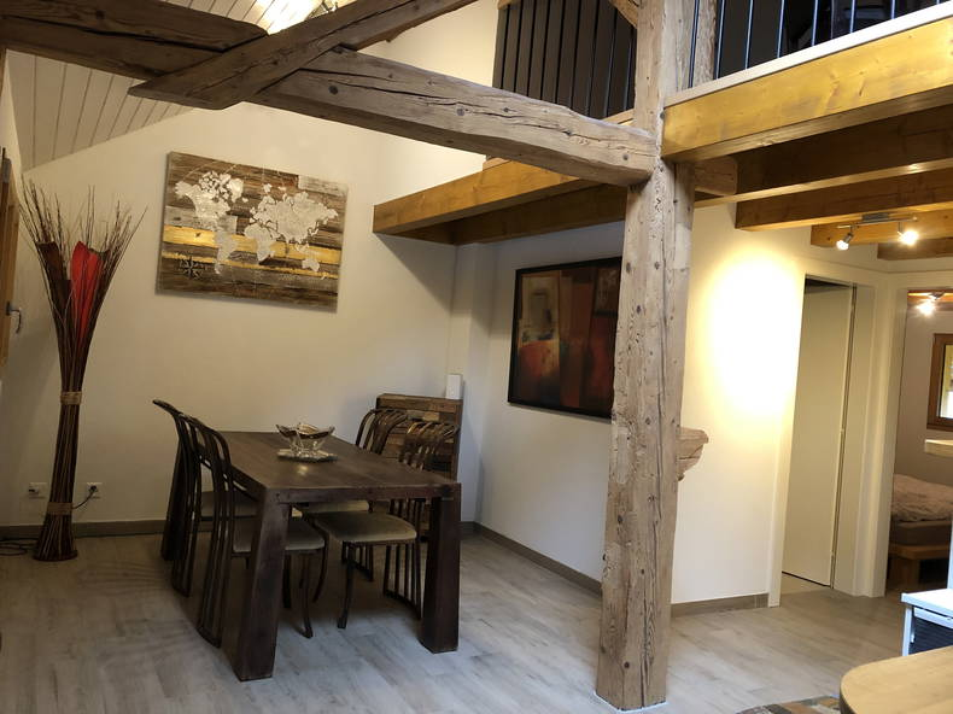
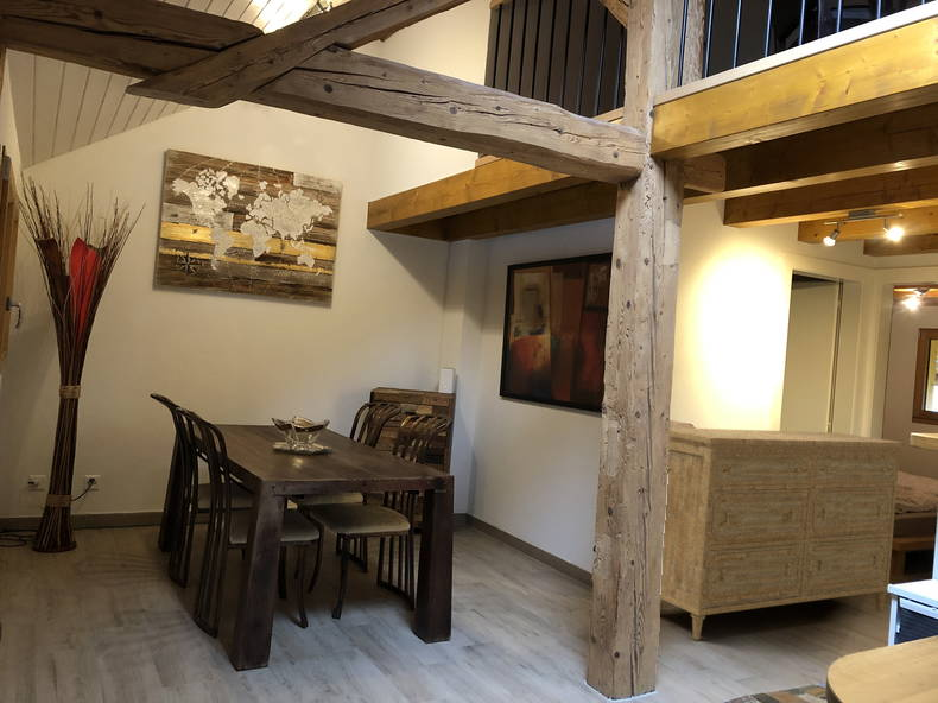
+ dresser [659,428,907,641]
